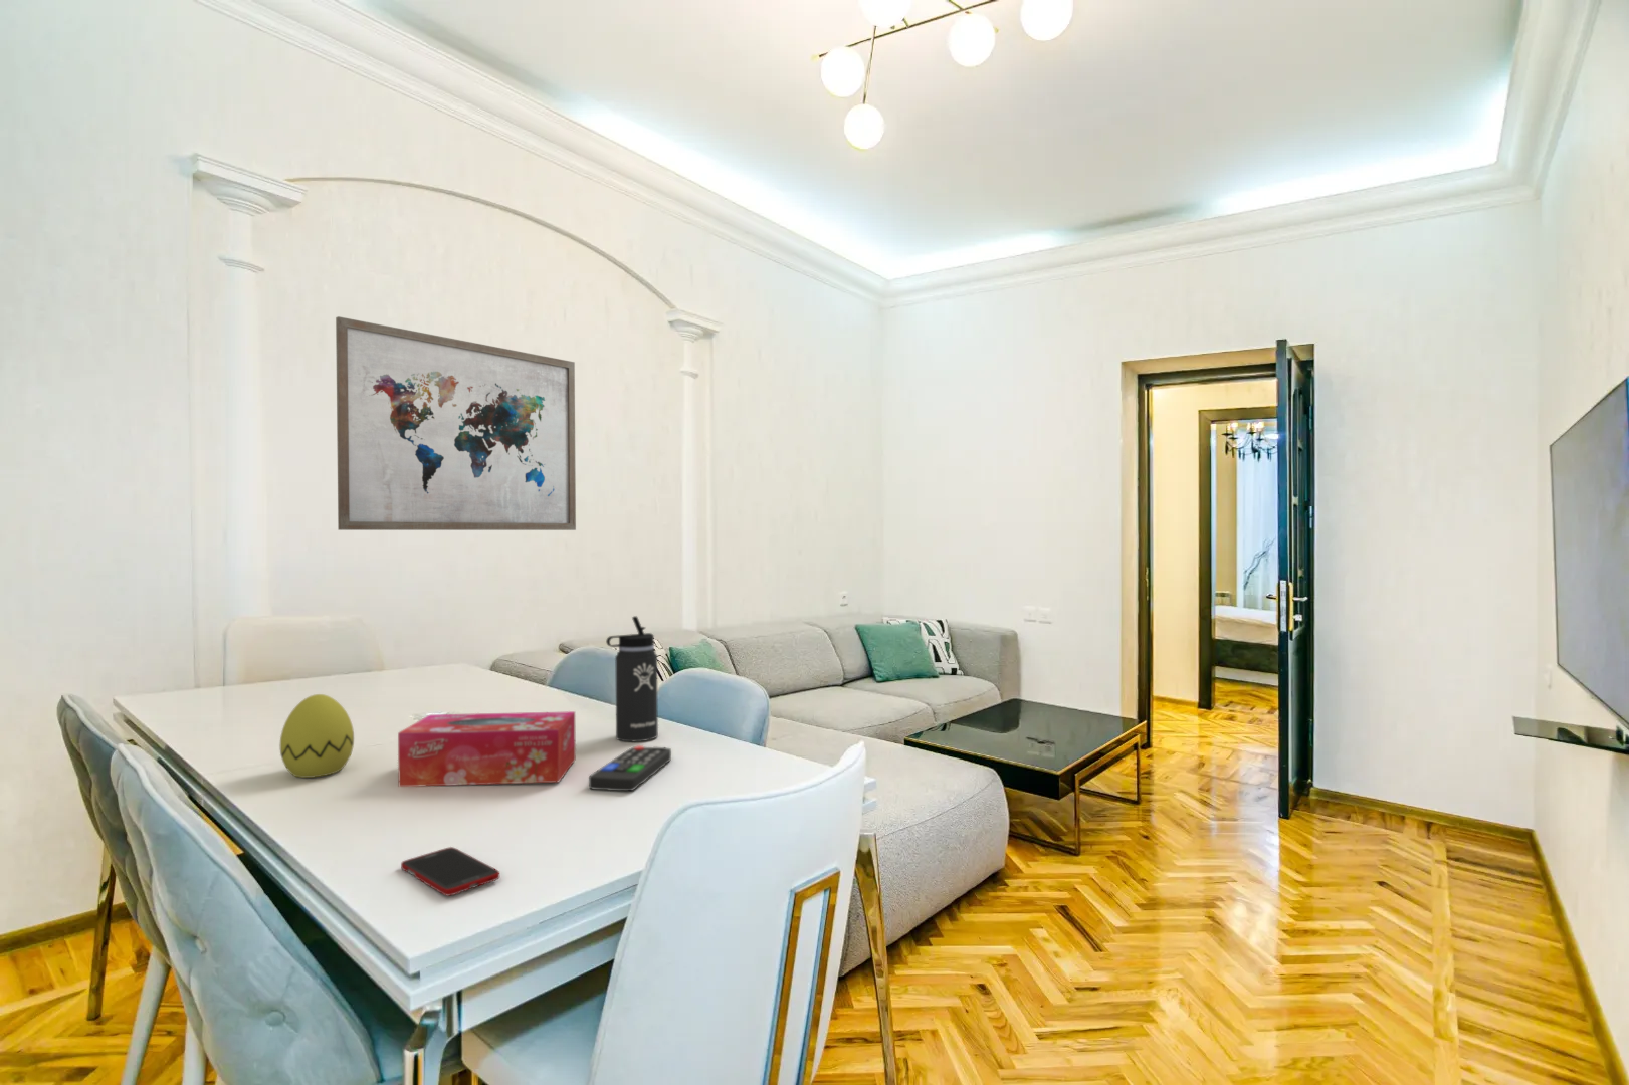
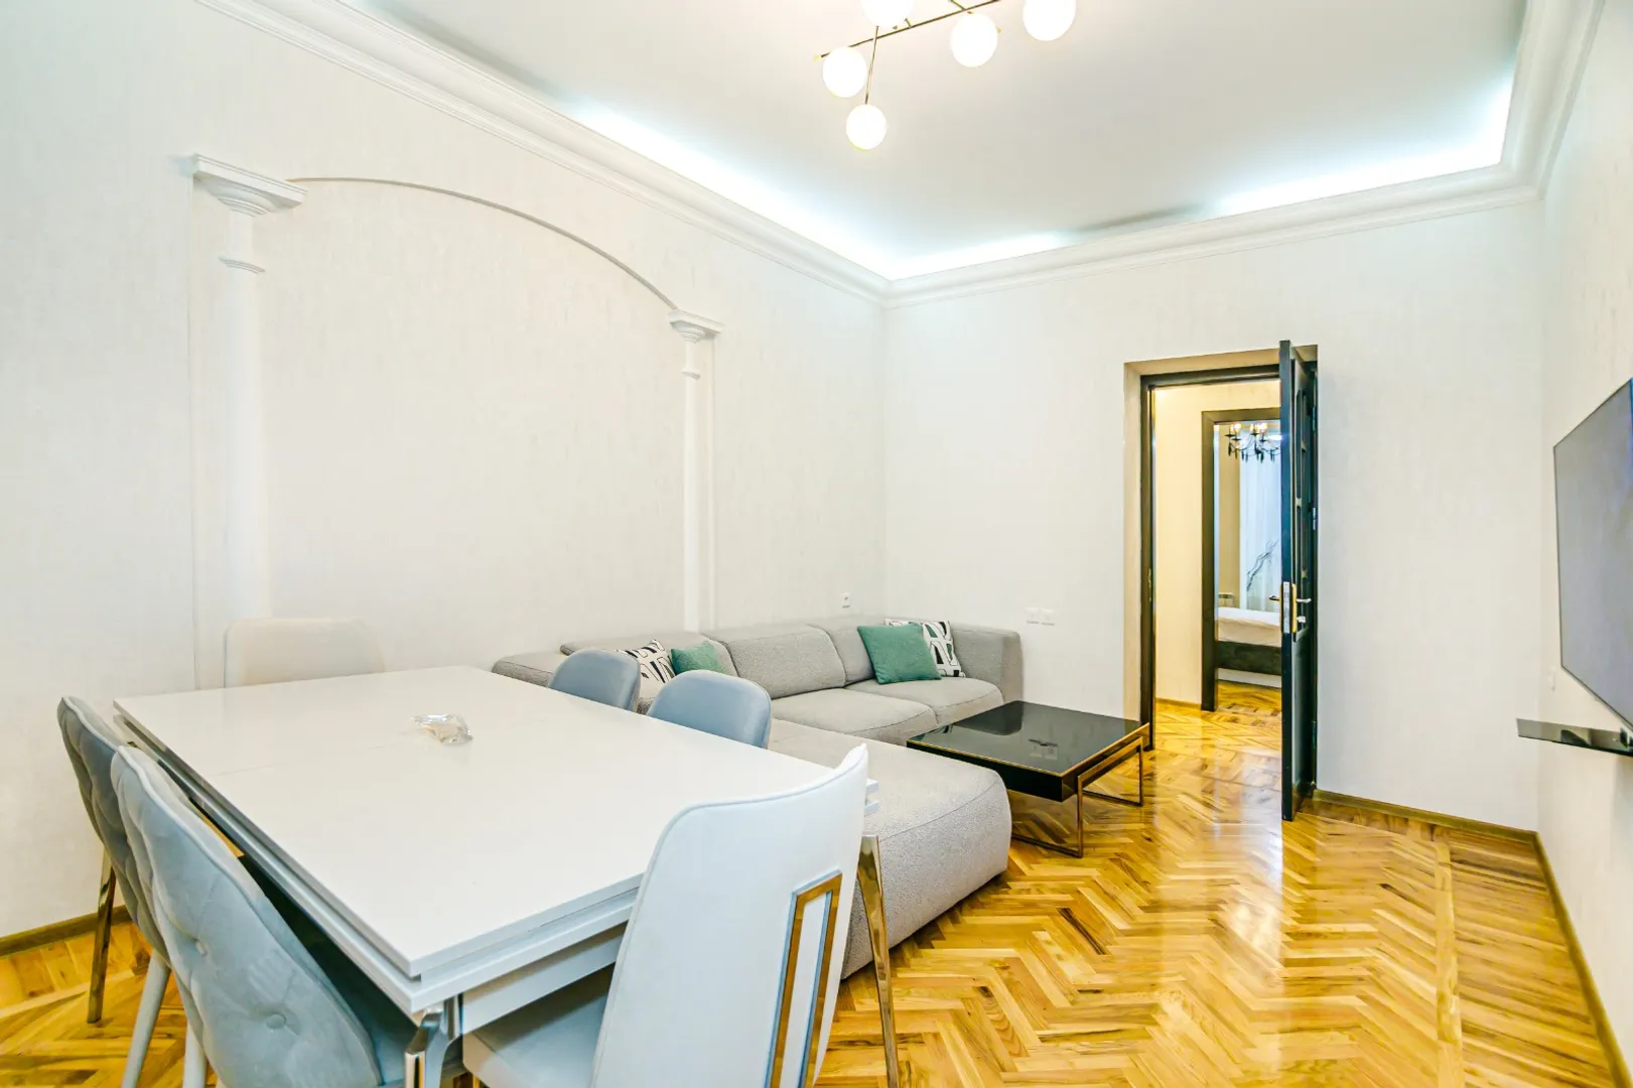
- thermos bottle [606,615,659,744]
- cell phone [400,846,500,897]
- decorative egg [280,693,355,779]
- remote control [587,745,672,792]
- wall art [334,316,577,532]
- tissue box [397,711,577,787]
